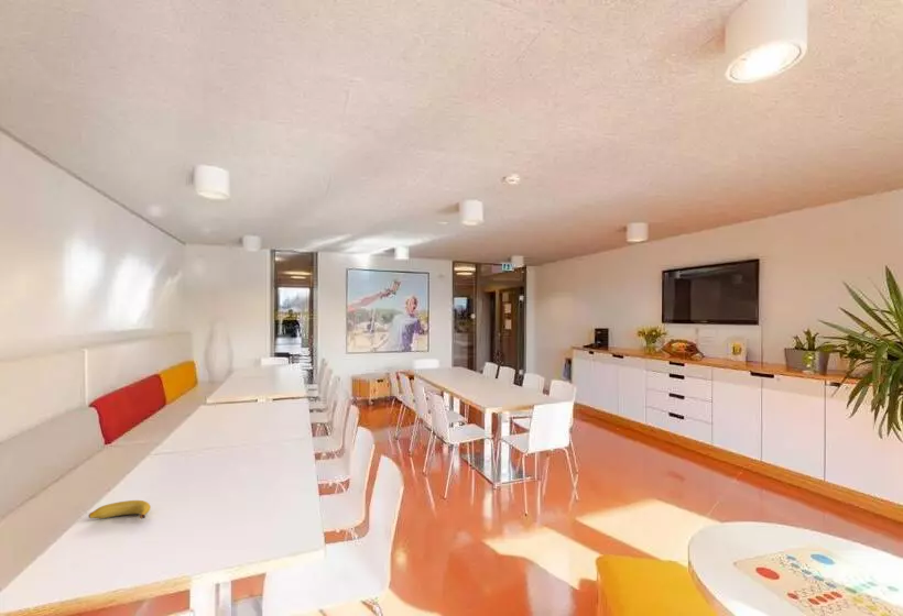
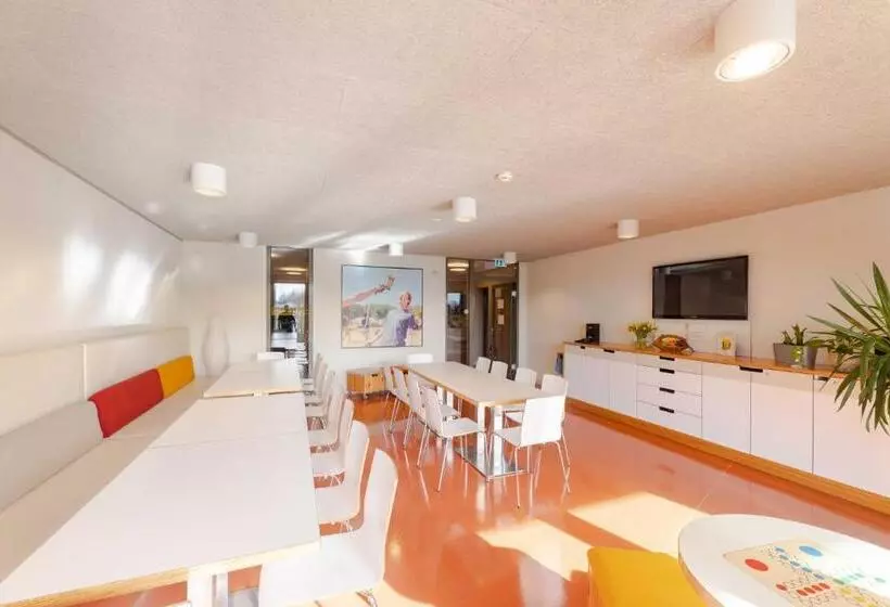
- banana [88,499,152,520]
